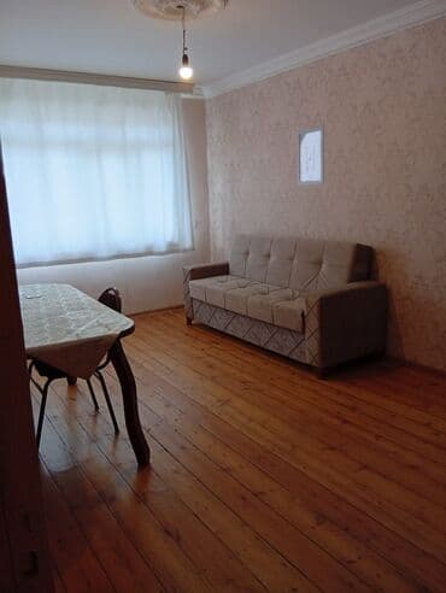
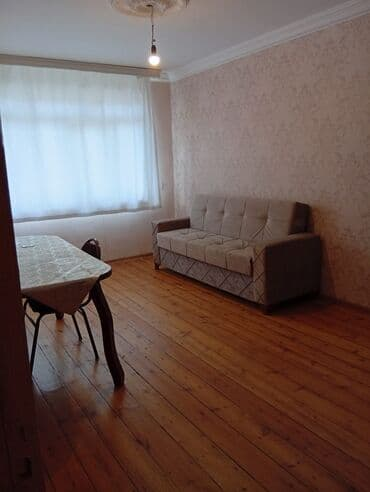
- wall art [295,124,325,187]
